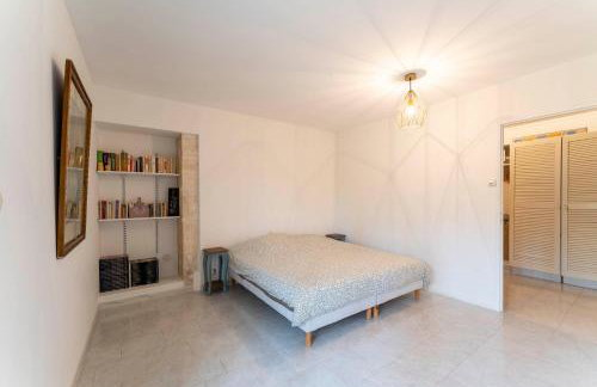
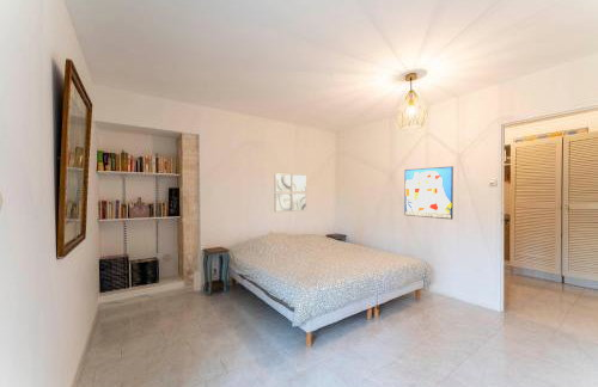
+ wall art [274,172,307,213]
+ wall art [403,165,454,221]
